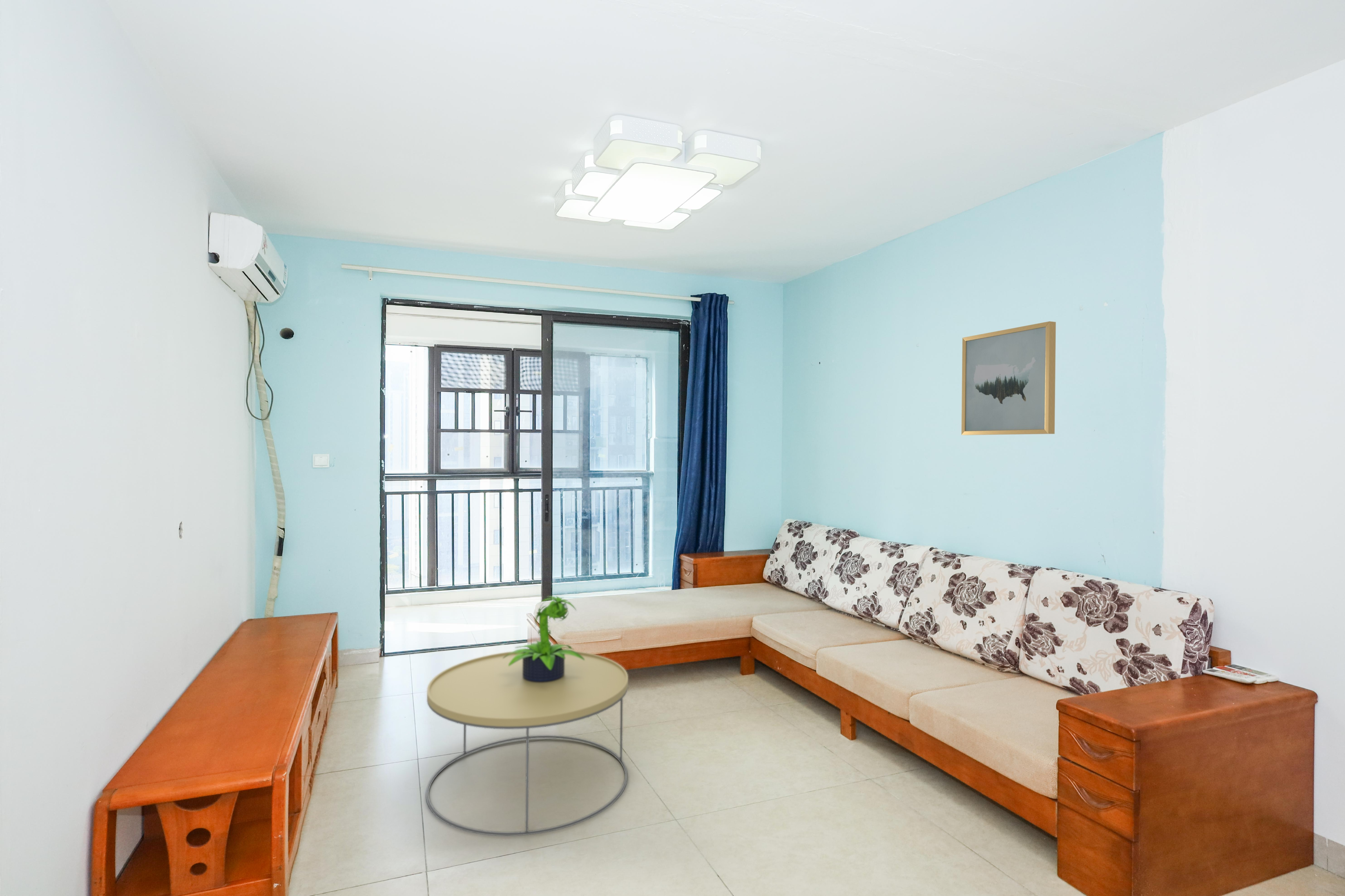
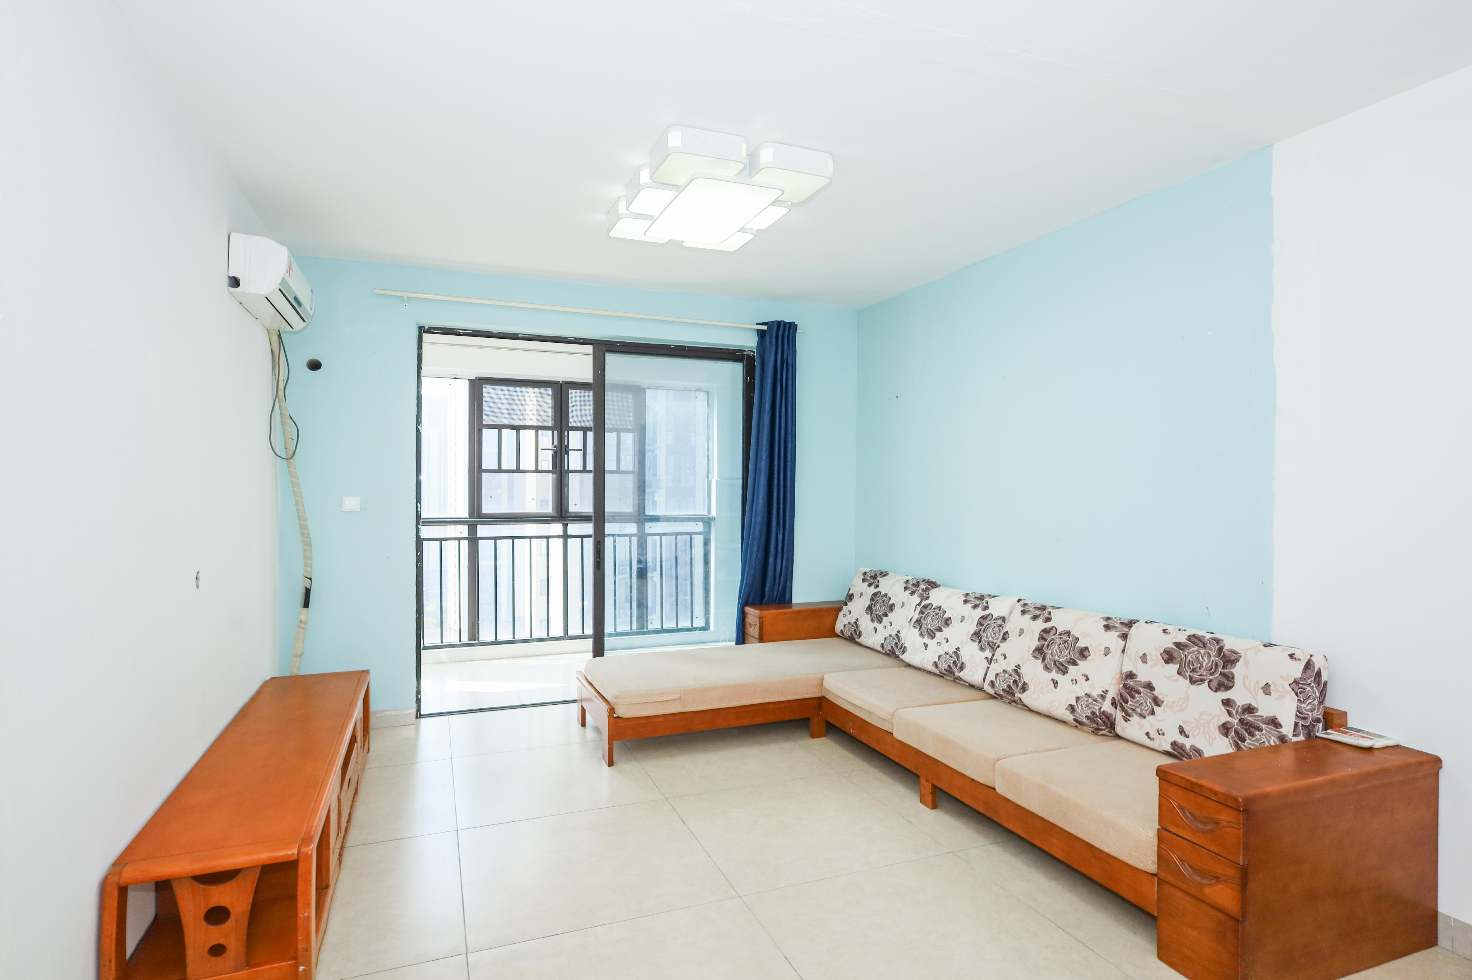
- coffee table [426,651,628,836]
- potted plant [503,596,584,682]
- wall art [961,321,1056,436]
